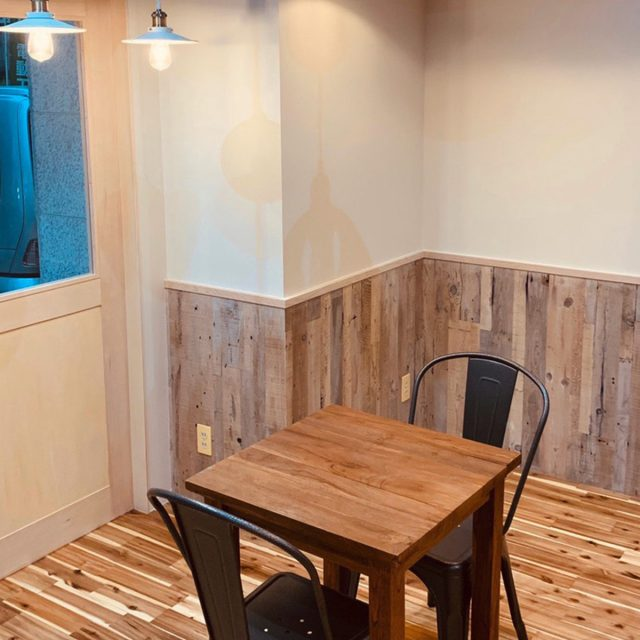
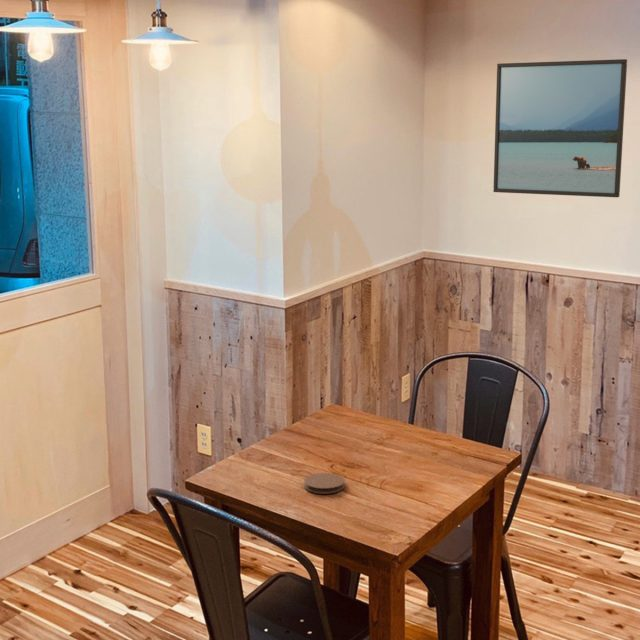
+ coaster [303,472,346,495]
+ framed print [492,58,628,198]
